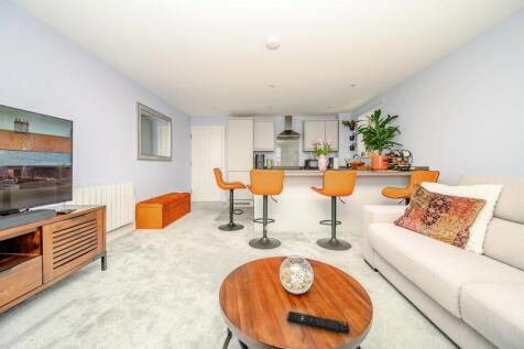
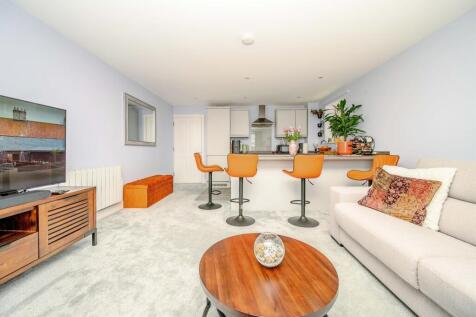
- remote control [286,310,350,335]
